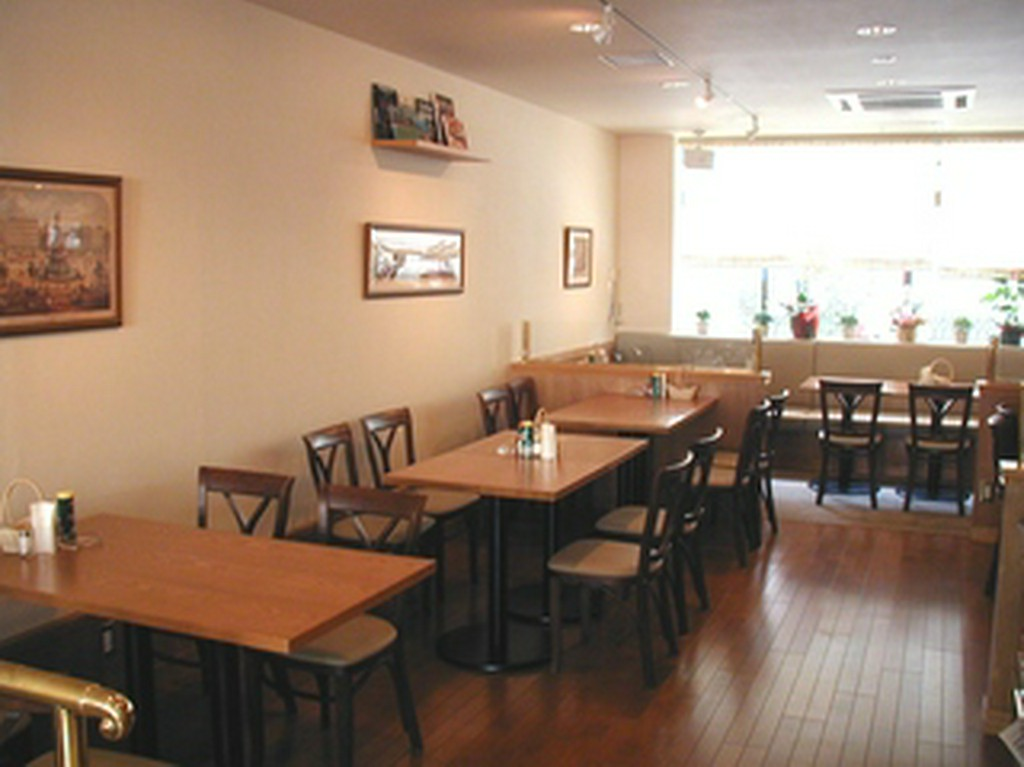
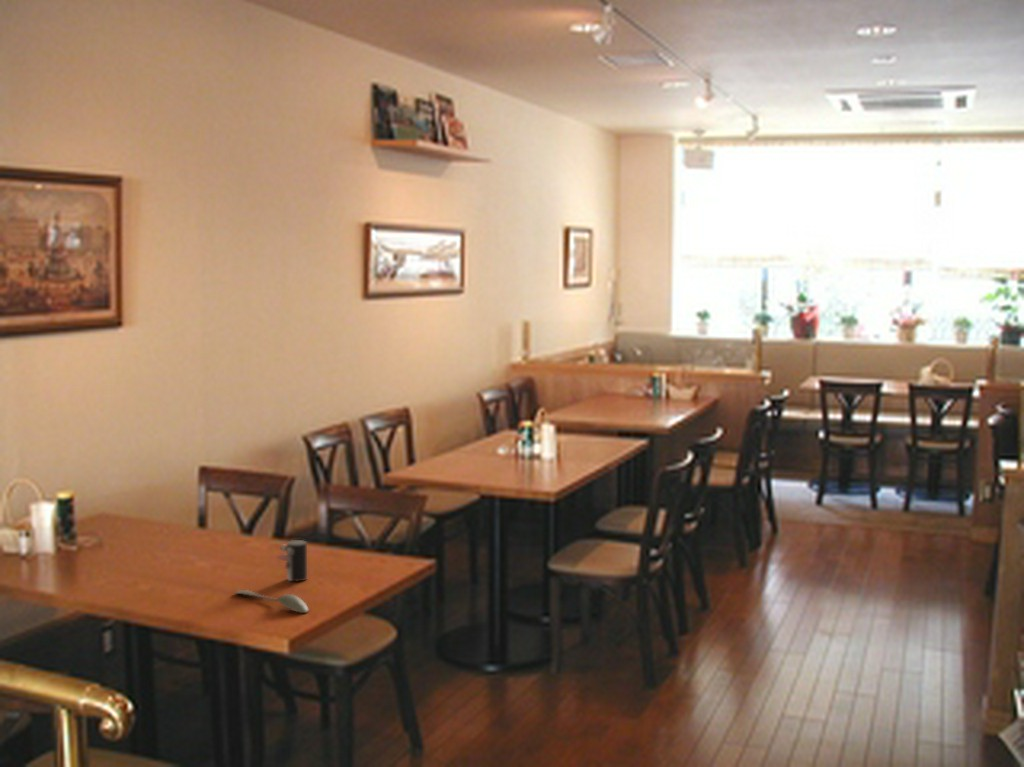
+ spoon [234,589,309,614]
+ cup [276,539,308,583]
